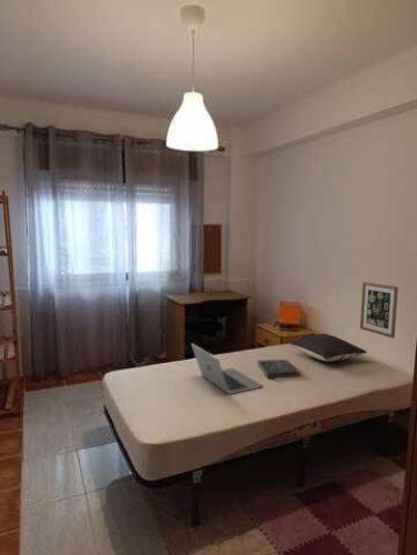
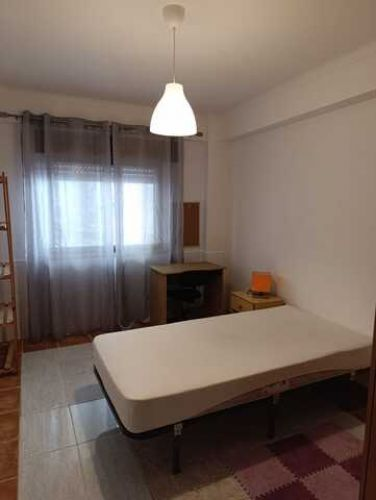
- wall art [359,281,399,340]
- pillow [288,333,368,363]
- book [256,359,301,380]
- laptop [191,343,264,395]
